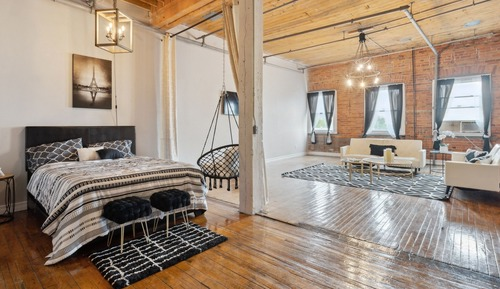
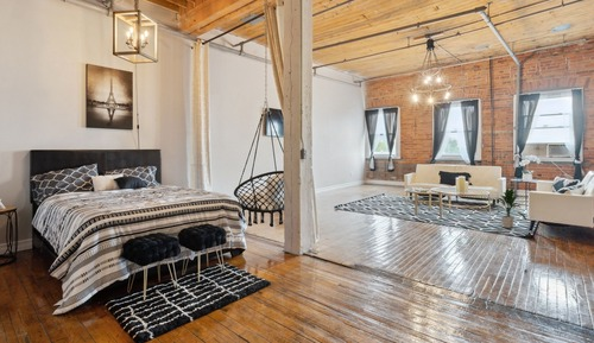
+ indoor plant [491,188,527,229]
